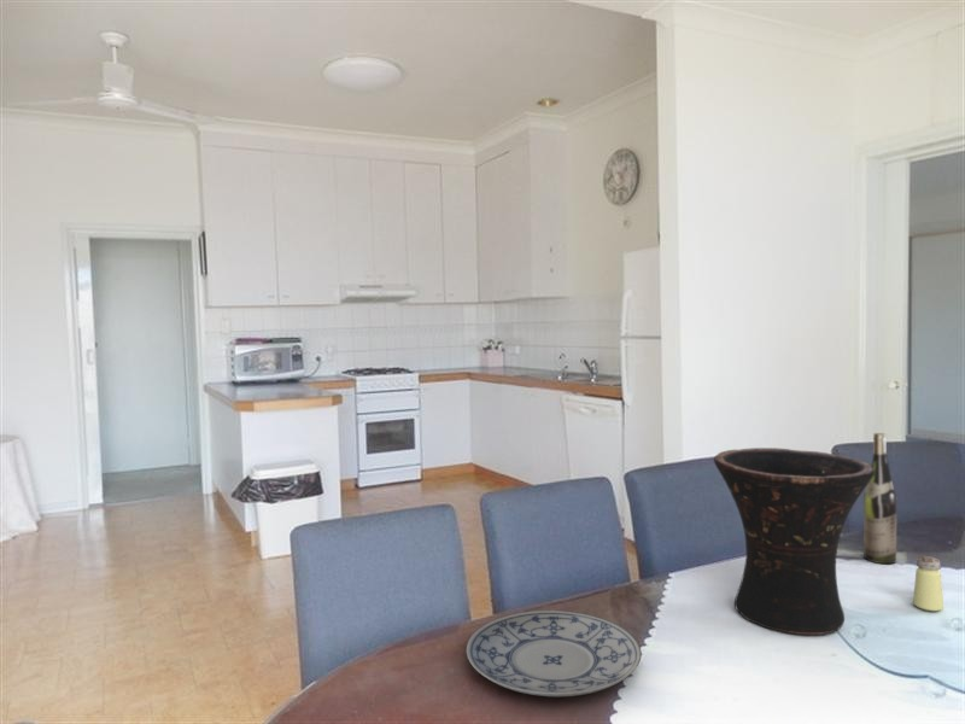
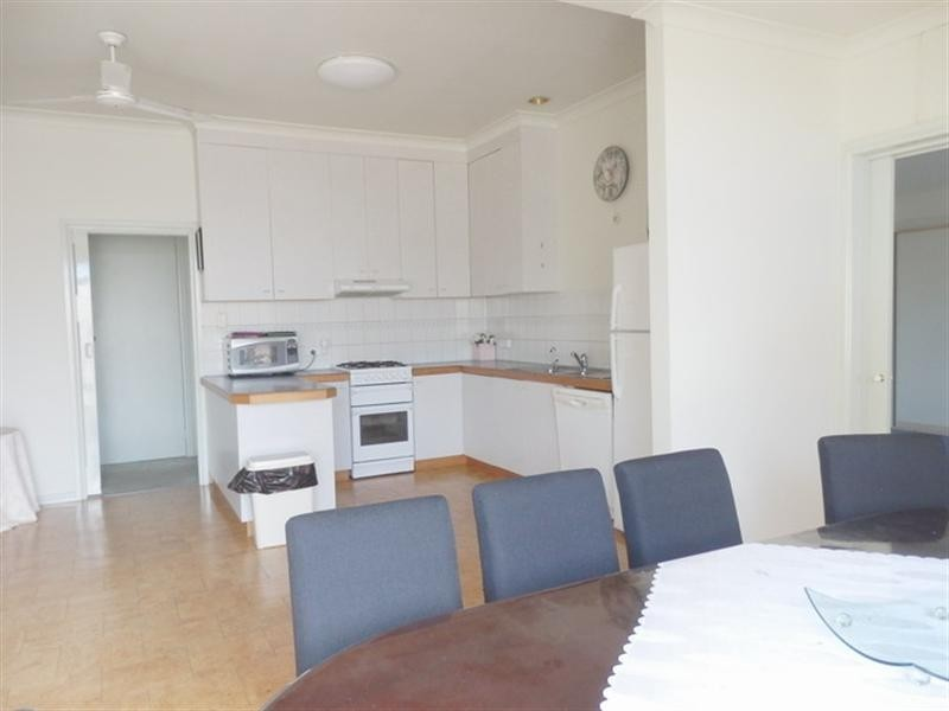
- vase [713,446,875,636]
- saltshaker [912,555,944,613]
- wine bottle [862,432,897,565]
- plate [466,609,643,697]
